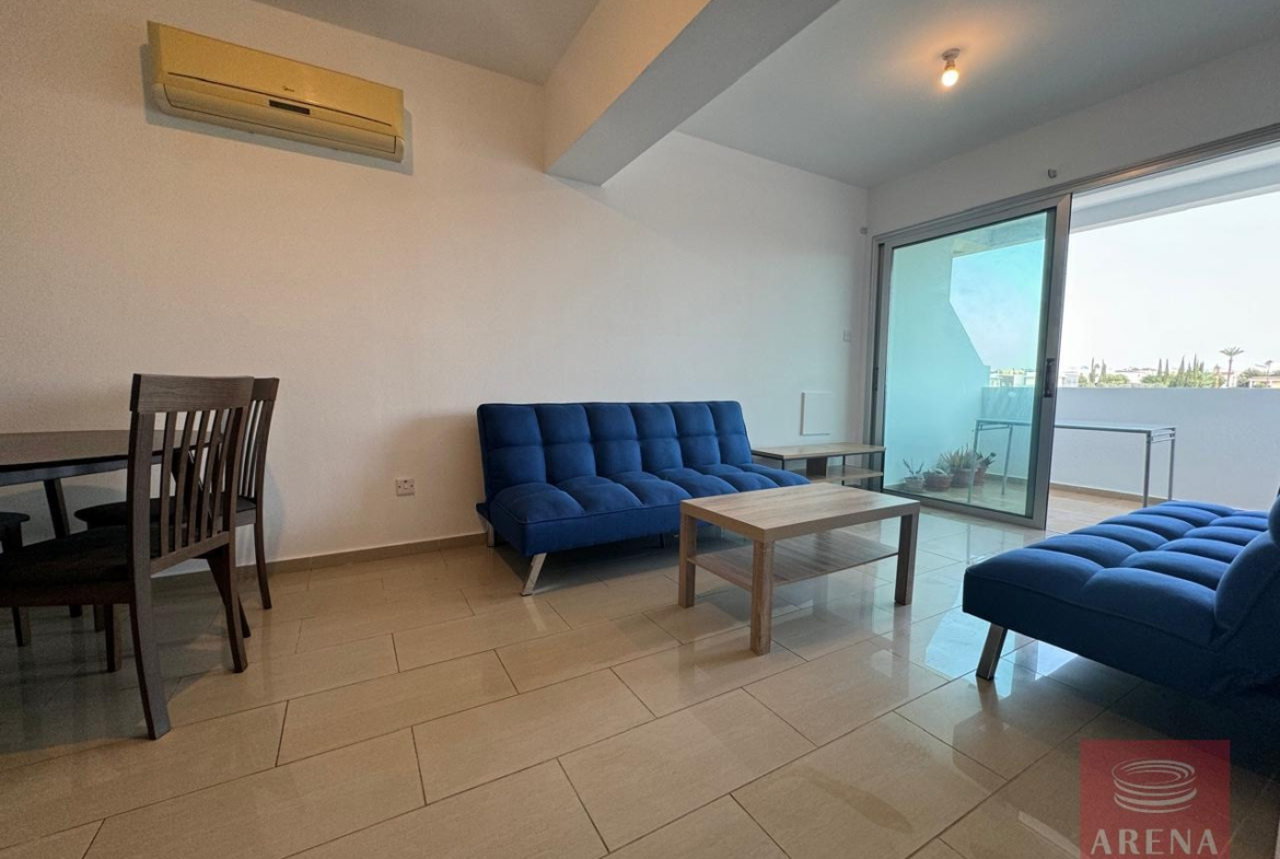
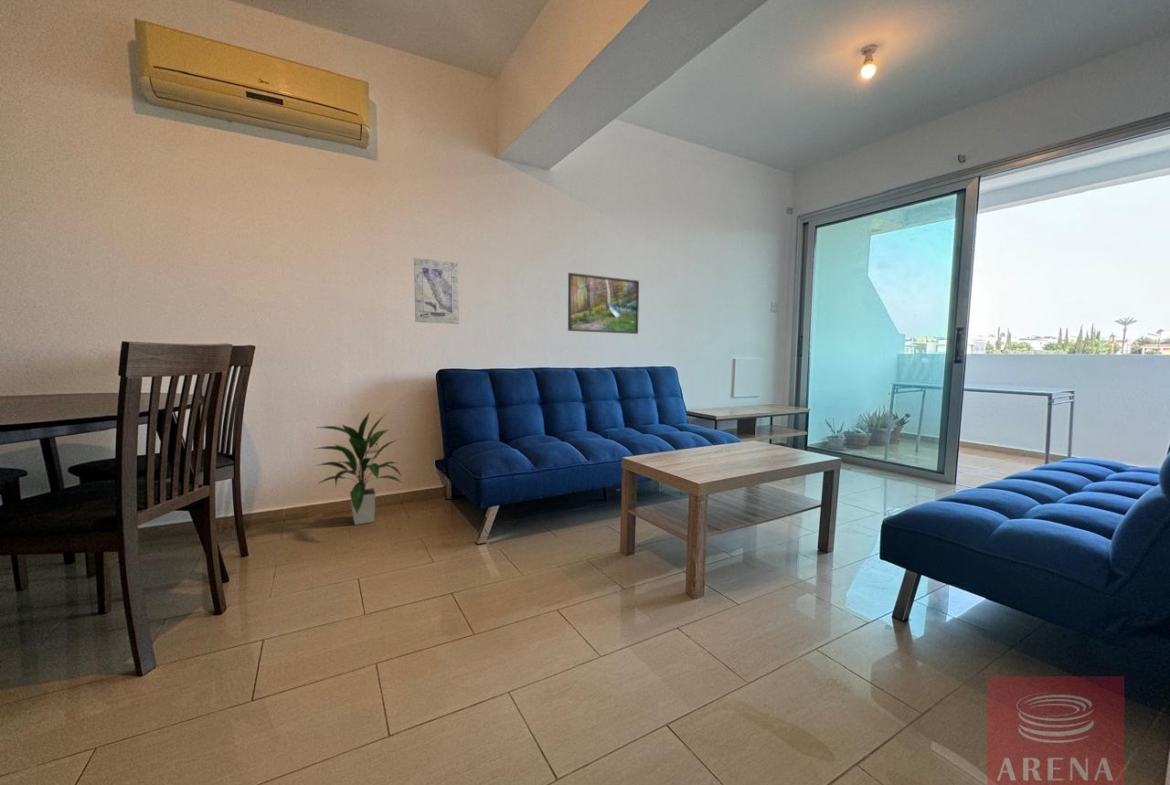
+ indoor plant [314,410,403,526]
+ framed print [567,272,640,335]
+ wall art [413,257,460,325]
